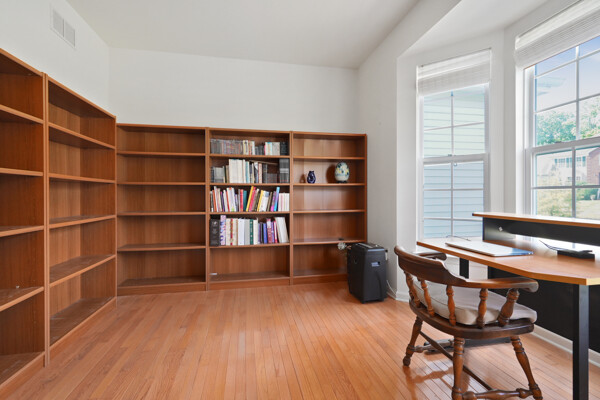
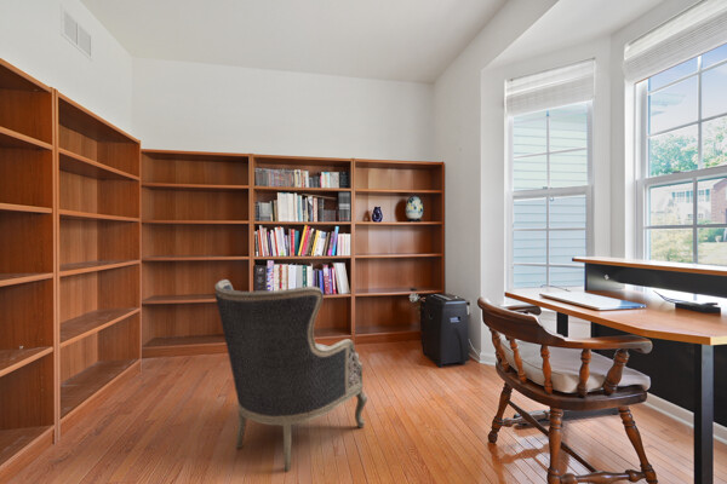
+ armchair [214,278,368,473]
